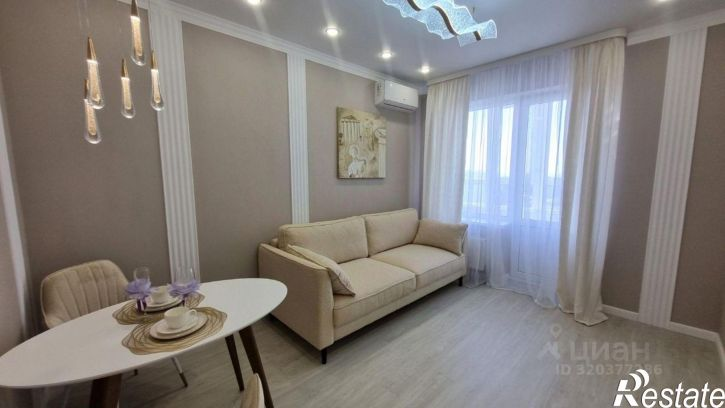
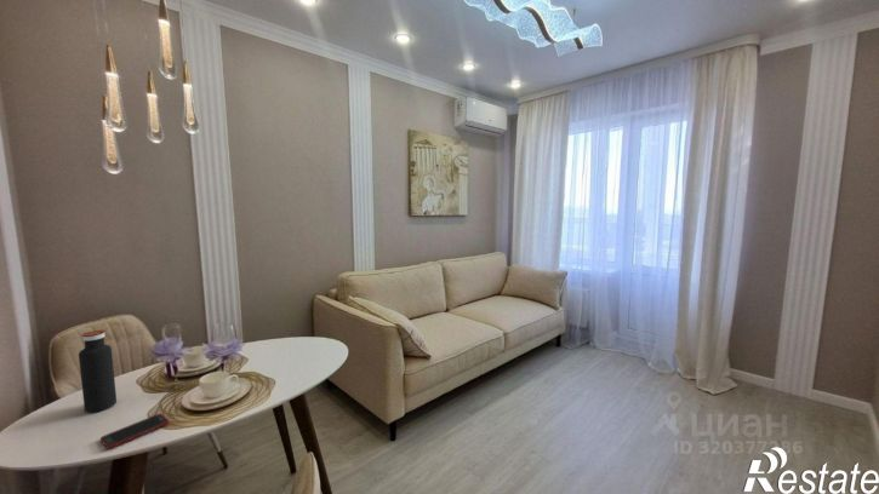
+ cell phone [99,413,170,450]
+ water bottle [78,329,118,414]
